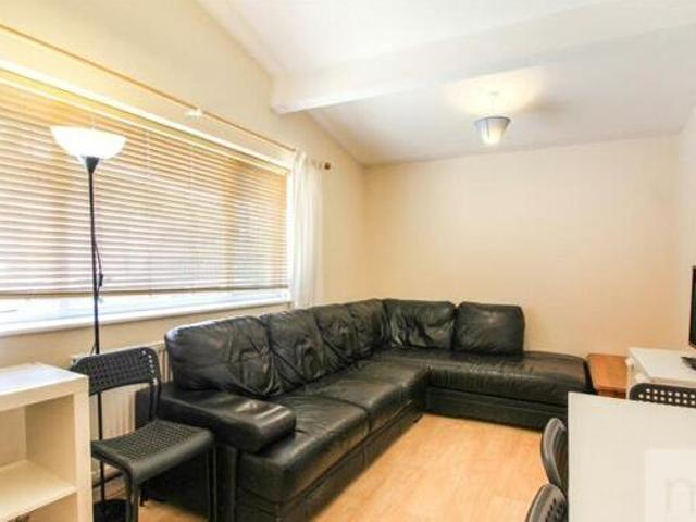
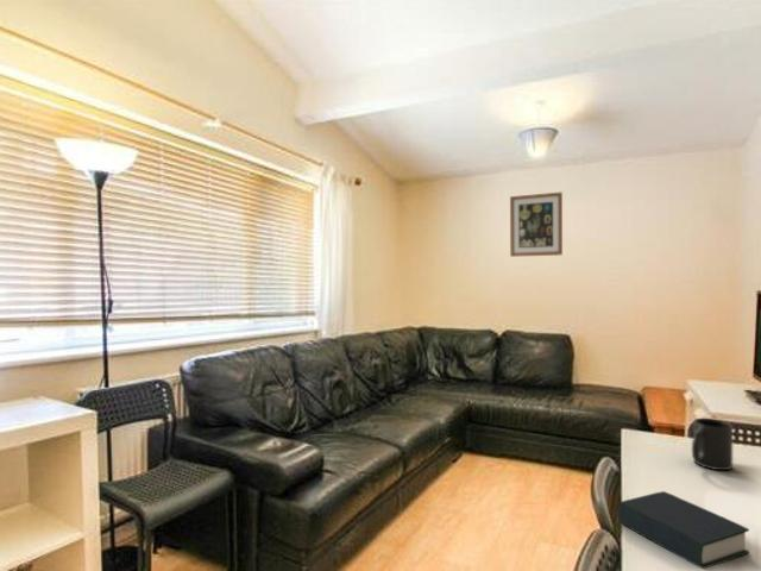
+ wall art [509,192,564,258]
+ mug [691,418,734,471]
+ book [617,490,750,570]
